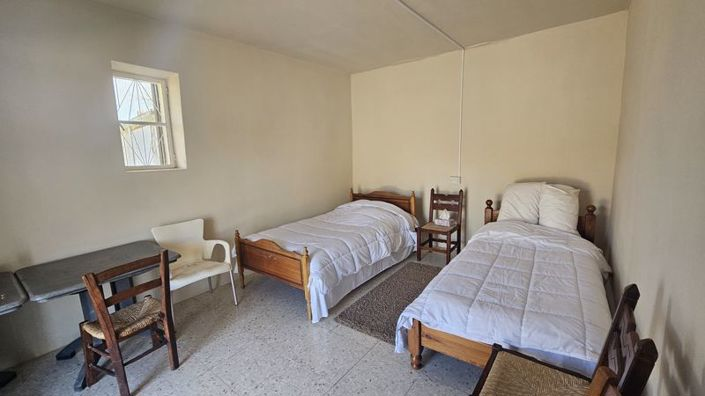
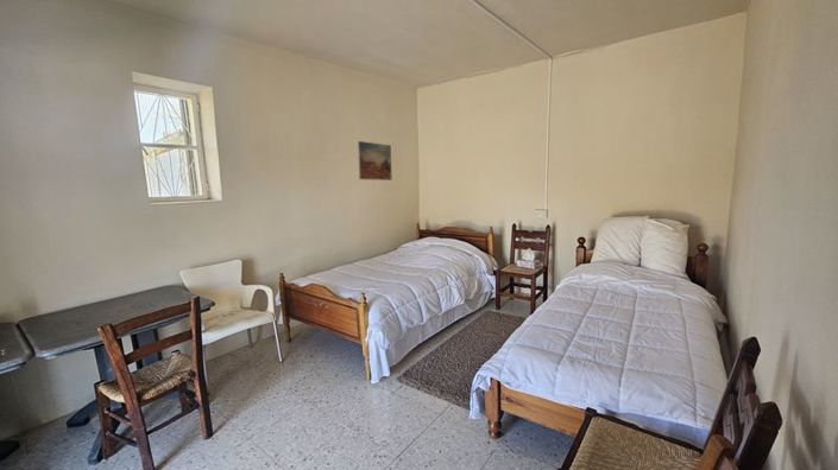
+ wall art [357,140,392,182]
